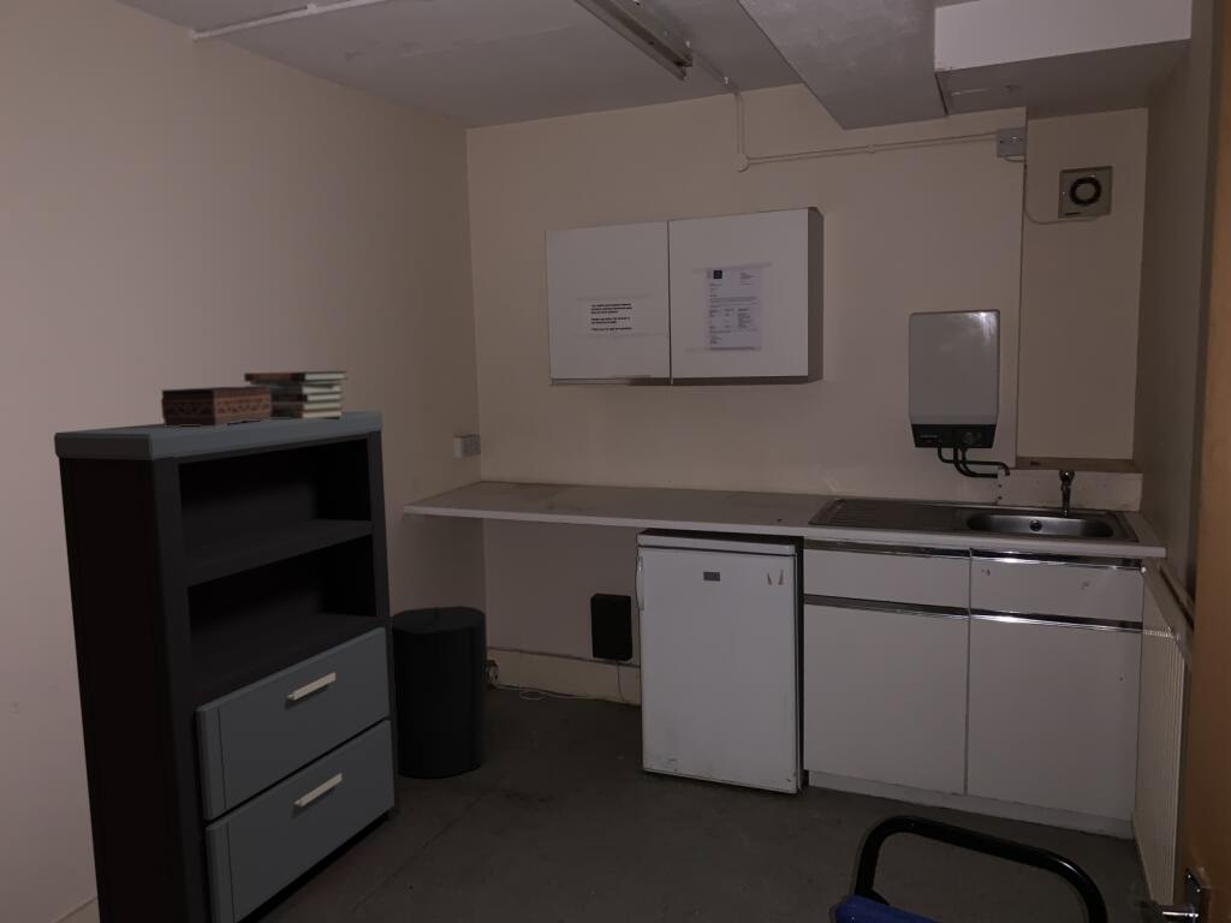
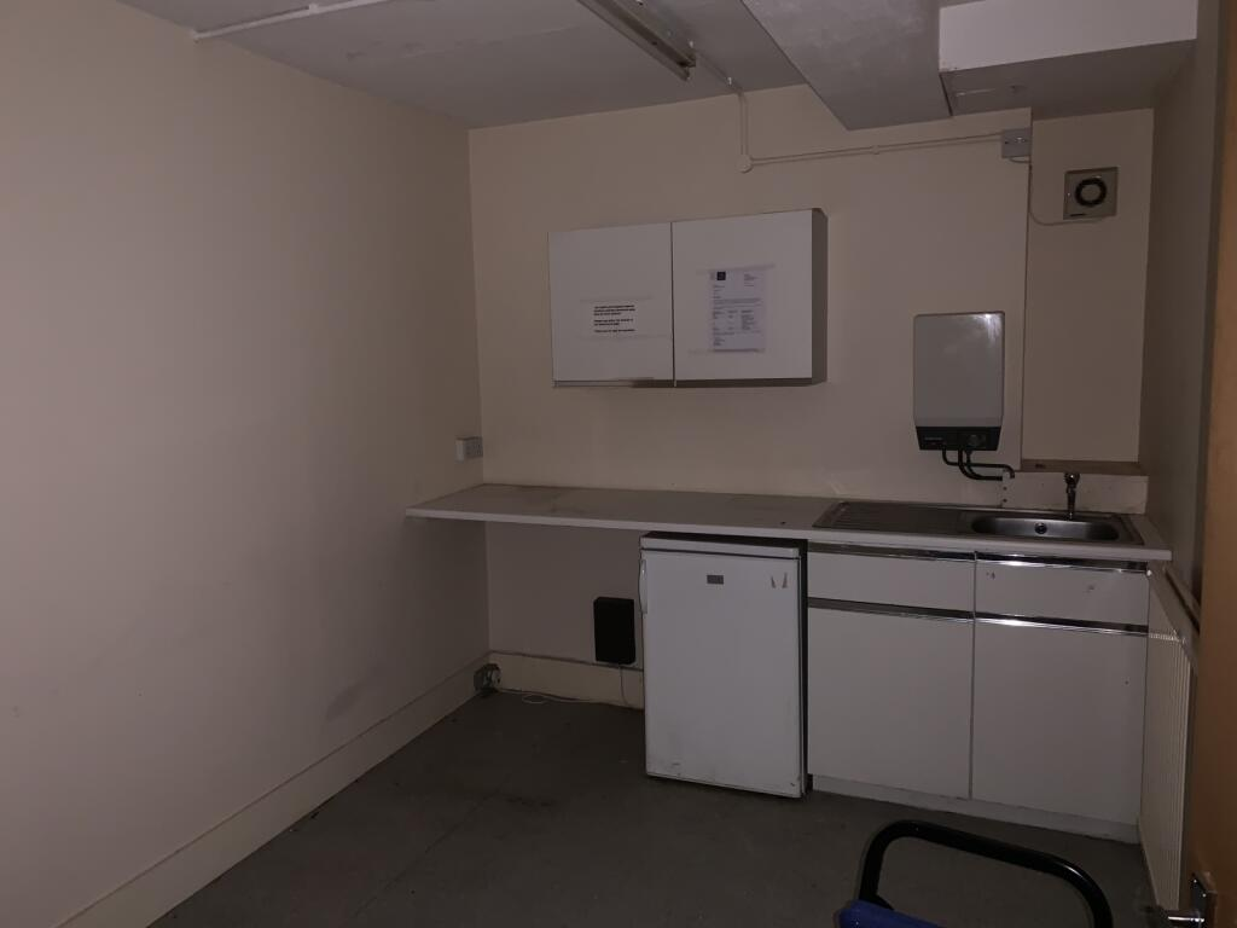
- book stack [243,370,349,419]
- tissue box [160,386,272,427]
- trash can [391,605,488,779]
- shelving unit [53,411,402,923]
